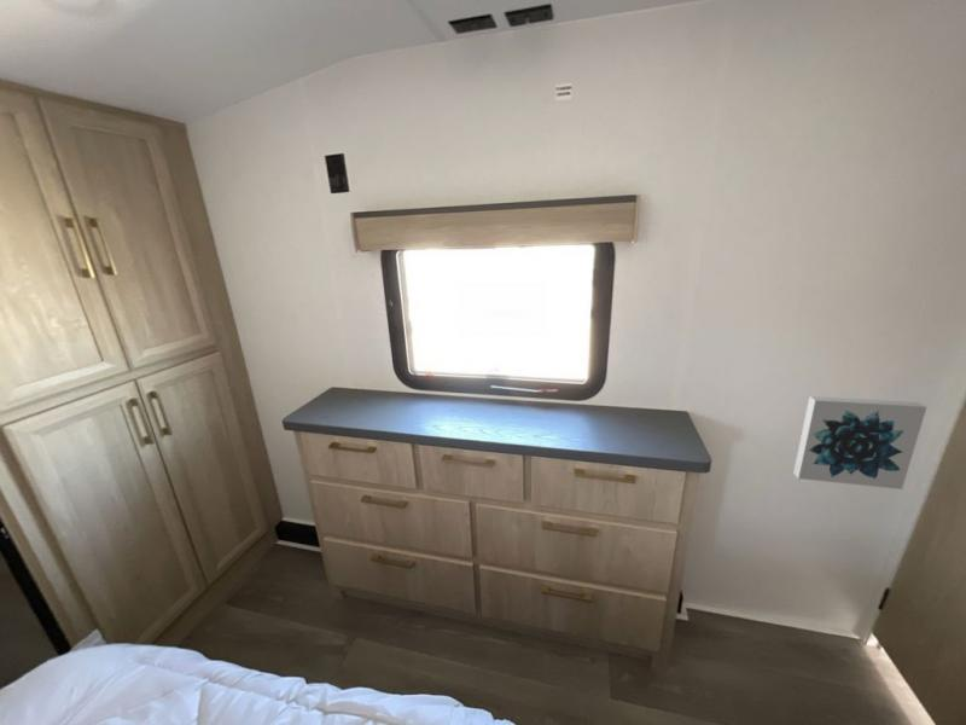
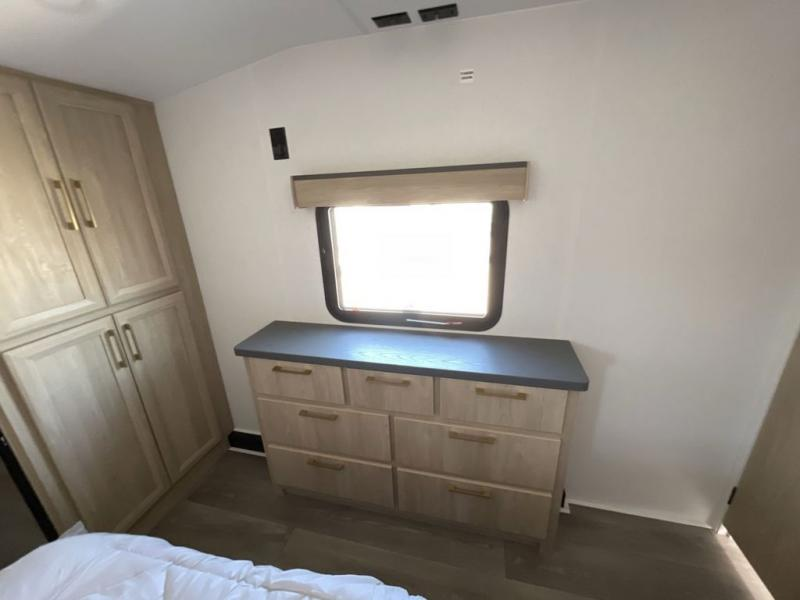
- wall art [792,395,927,491]
